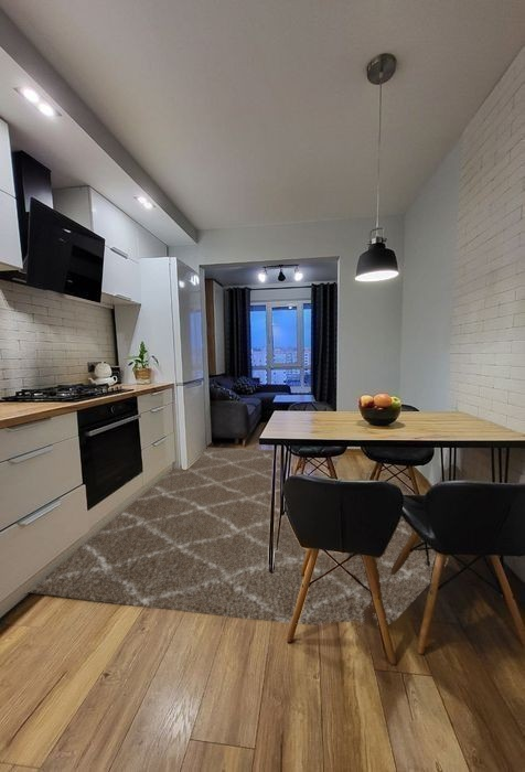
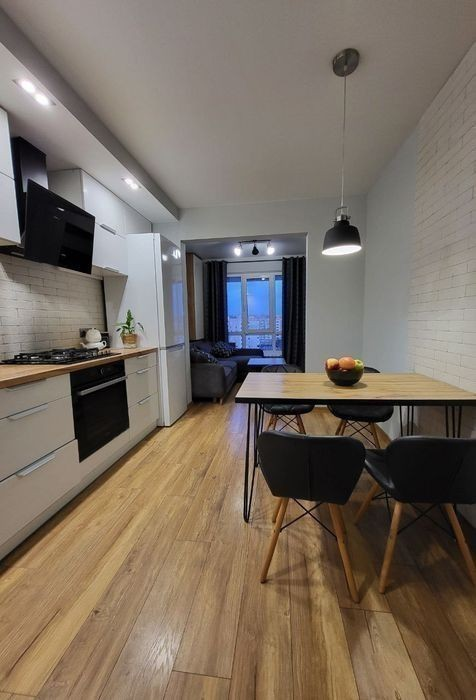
- rug [29,447,450,628]
